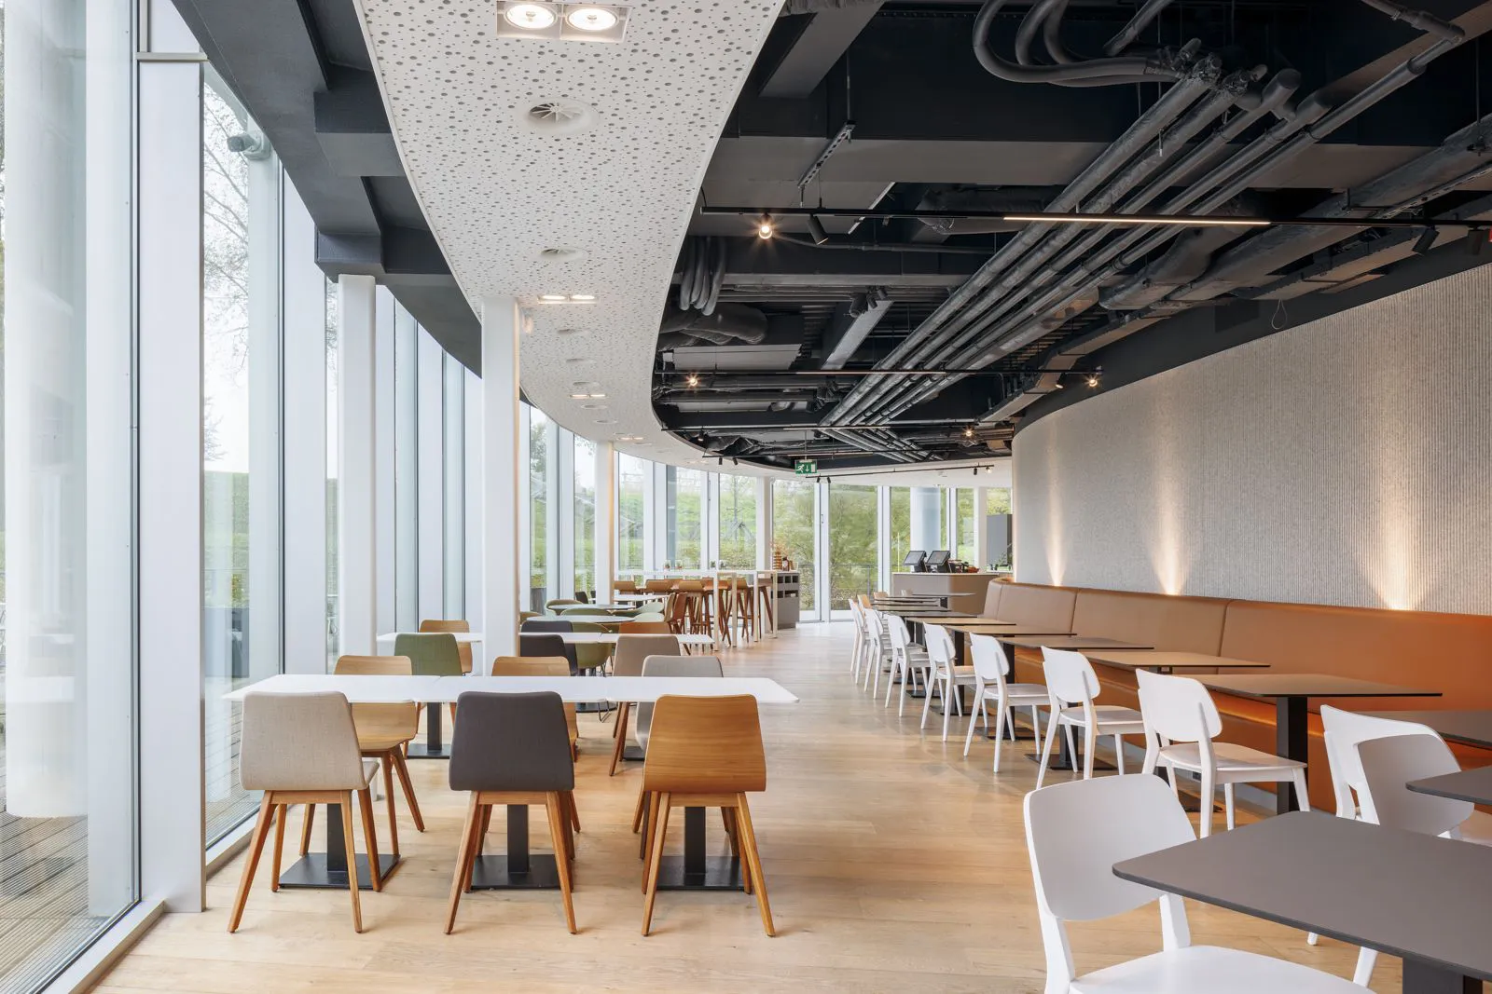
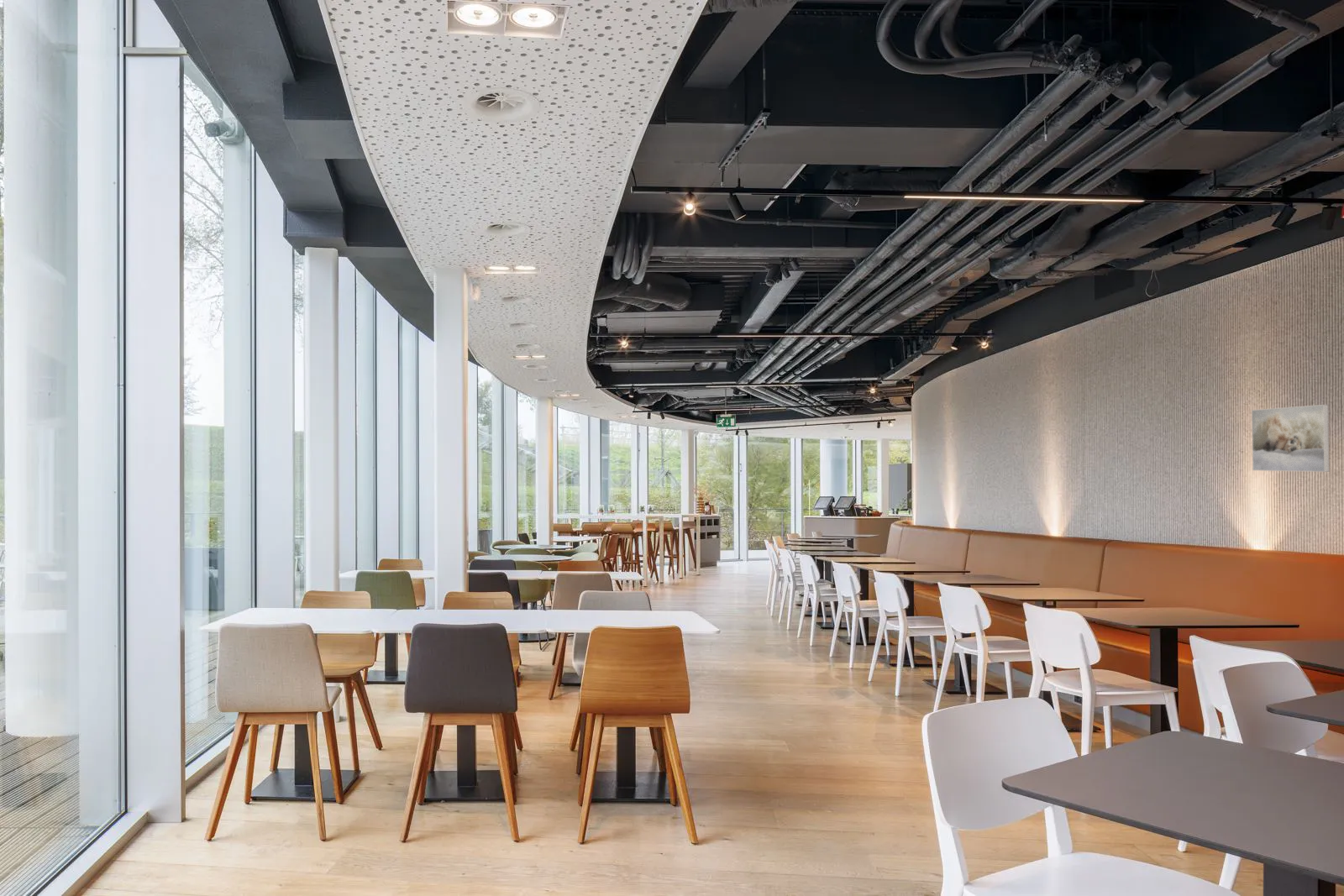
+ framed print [1251,404,1331,473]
